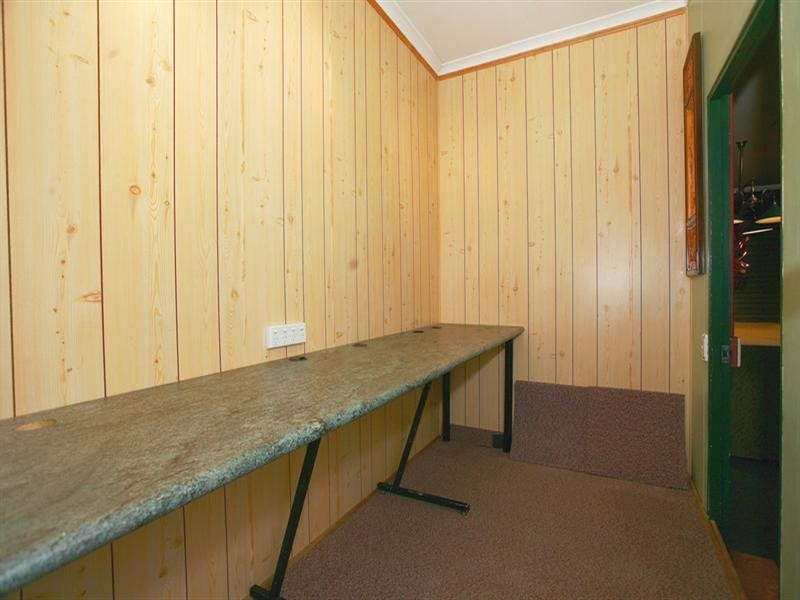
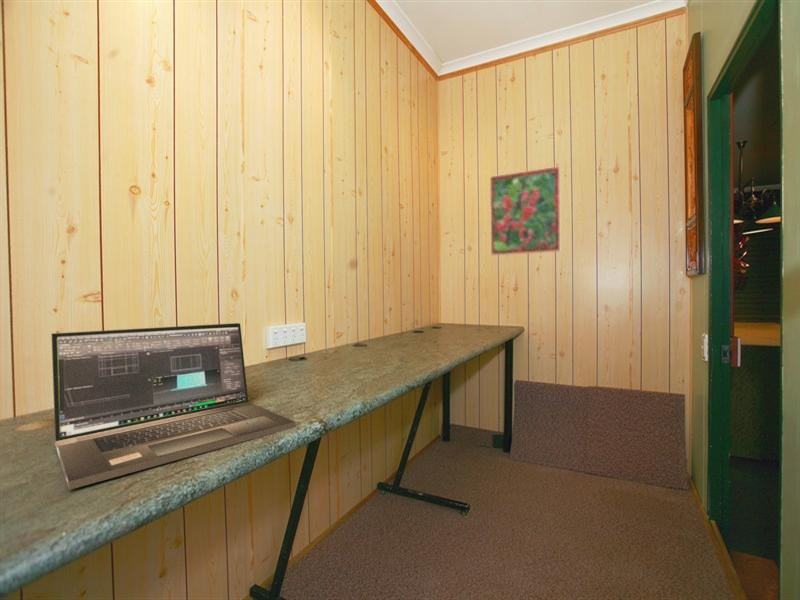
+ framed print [489,165,561,256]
+ laptop [51,322,296,491]
